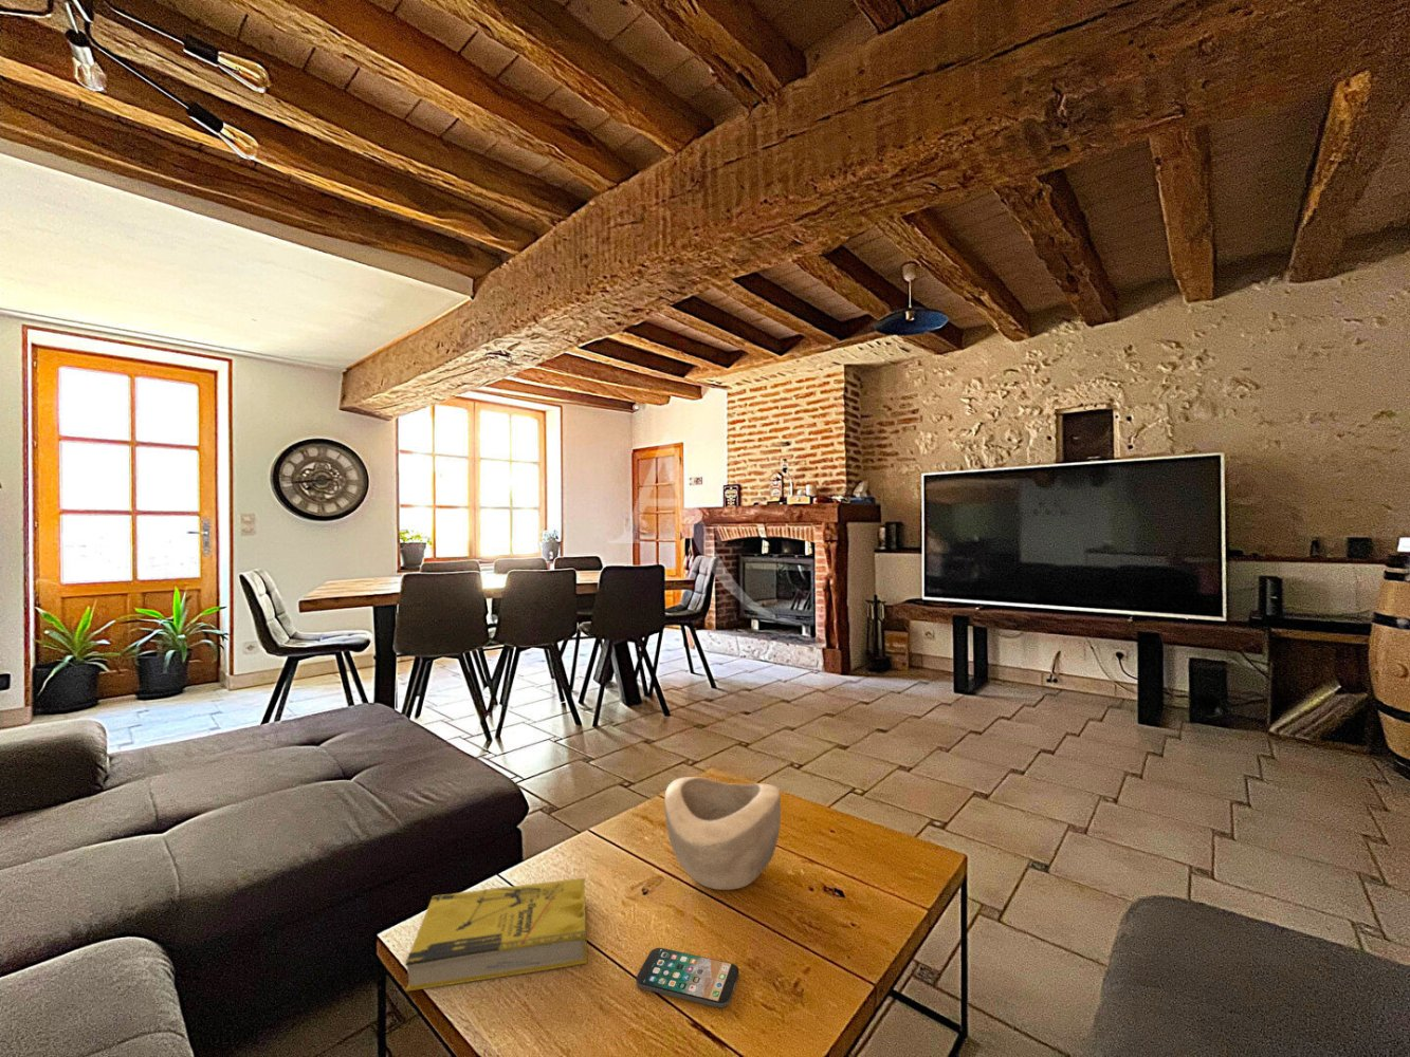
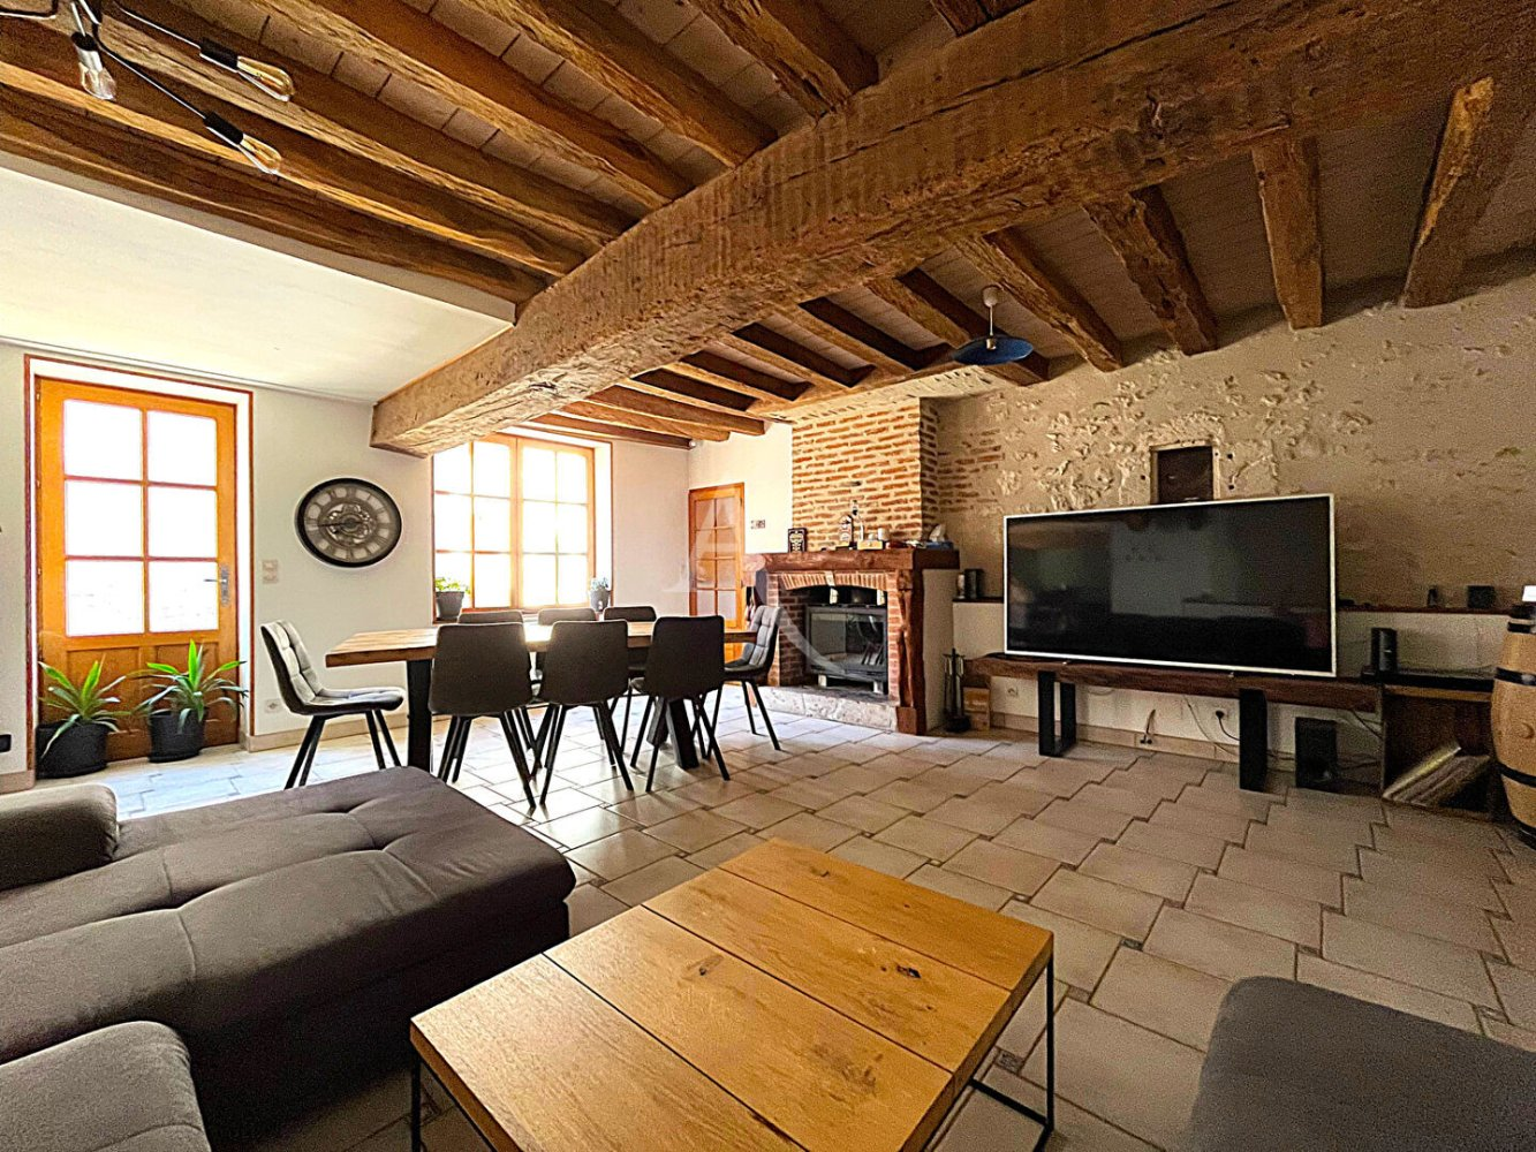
- decorative bowl [663,776,782,892]
- book [404,877,588,993]
- smartphone [634,947,739,1008]
